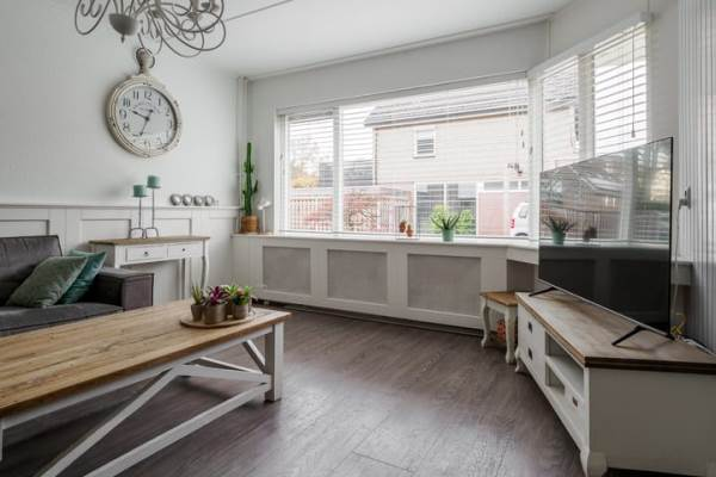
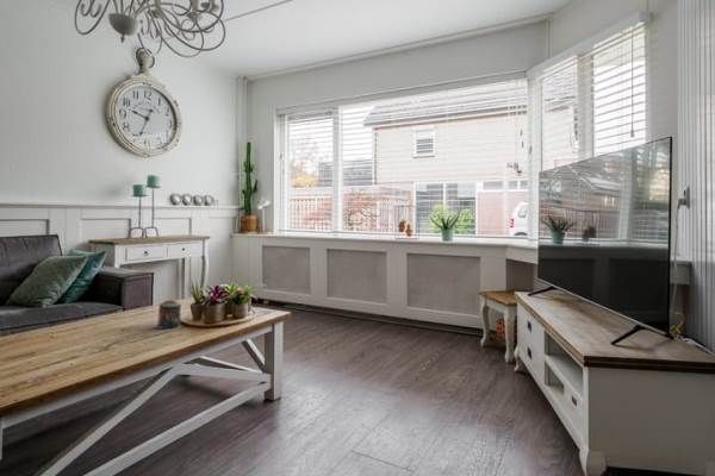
+ candle [151,300,182,330]
